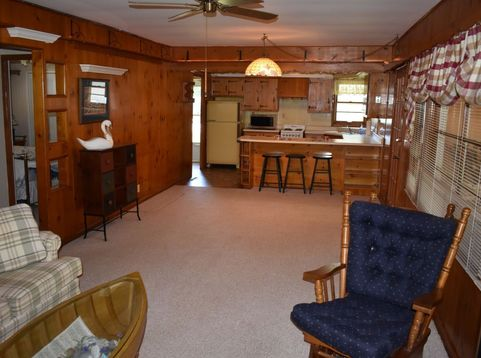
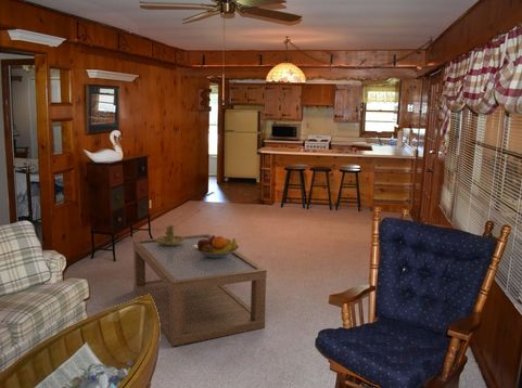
+ coffee table [132,233,268,347]
+ candle holder [155,224,184,245]
+ fruit bowl [192,234,240,258]
